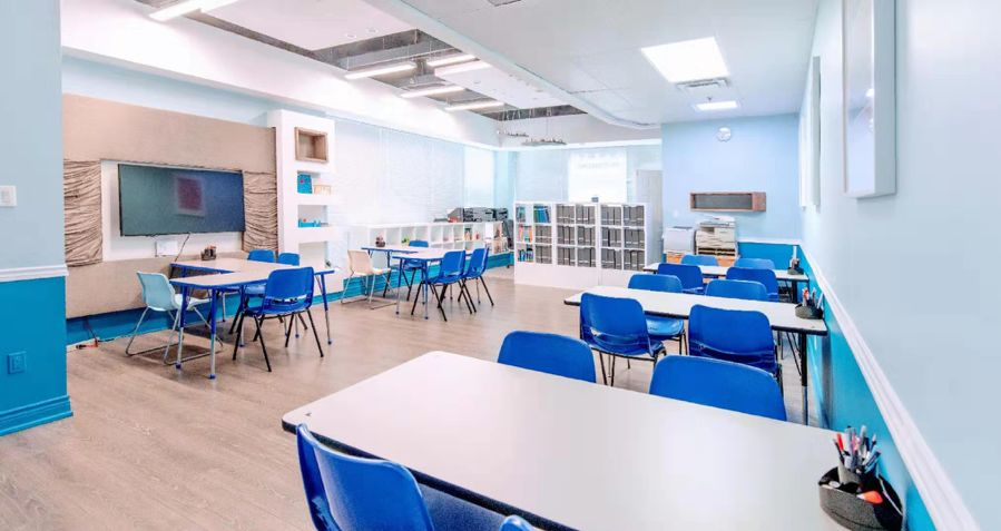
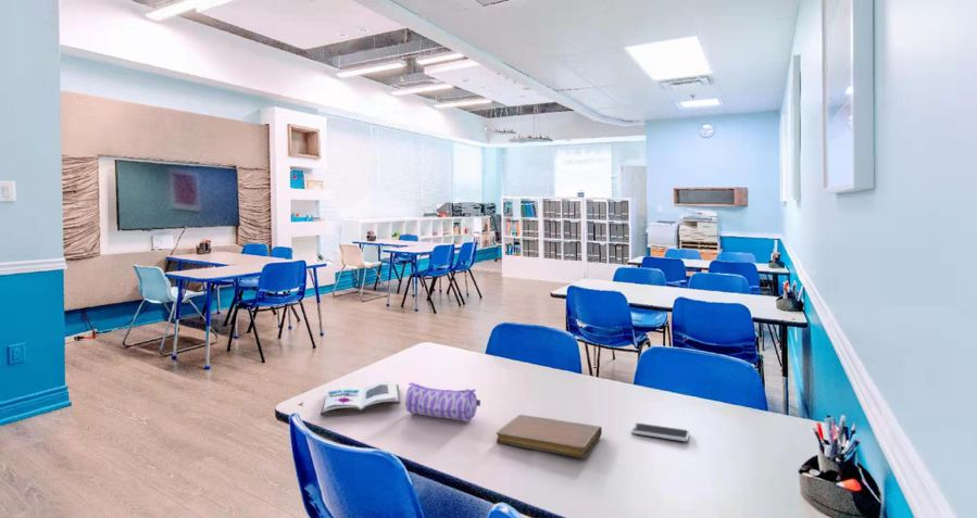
+ smartphone [630,422,690,442]
+ notebook [496,414,603,458]
+ pencil case [404,381,481,422]
+ book [320,379,401,416]
